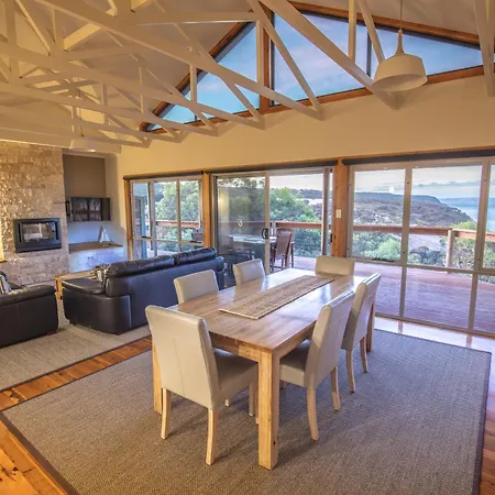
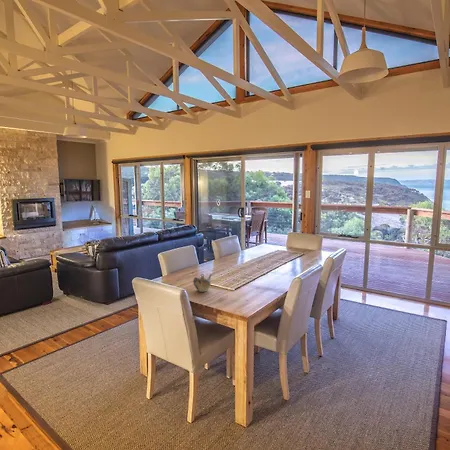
+ teapot [192,273,214,293]
